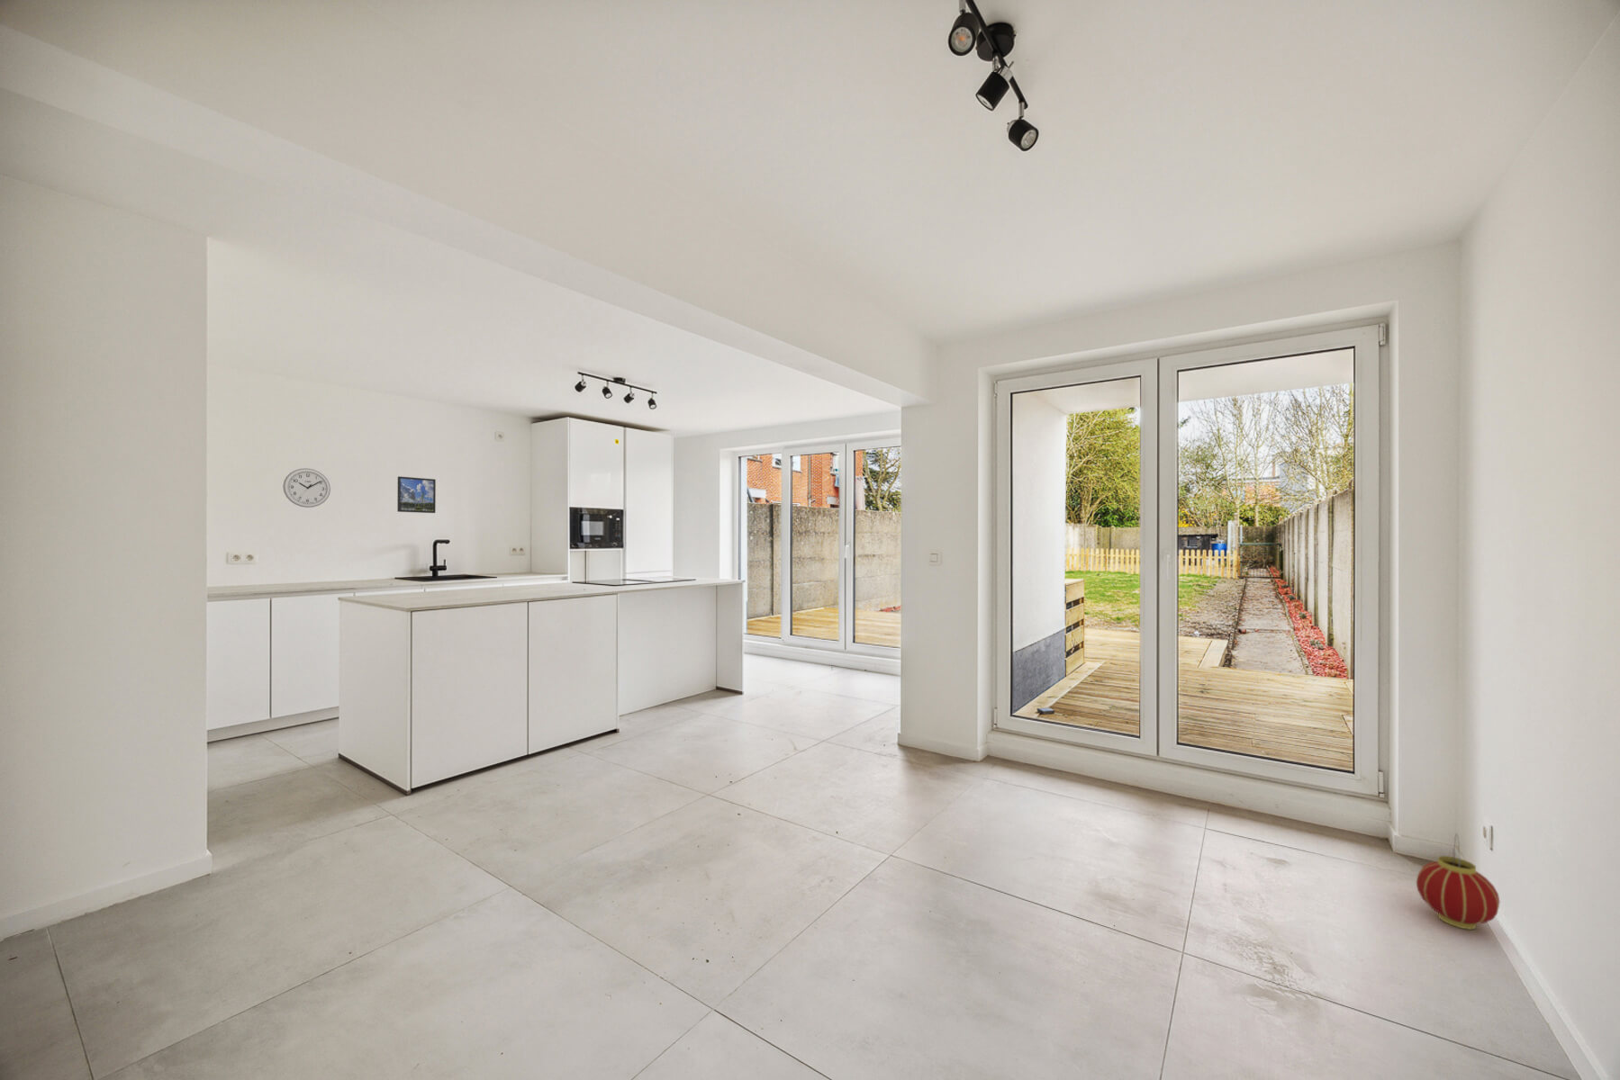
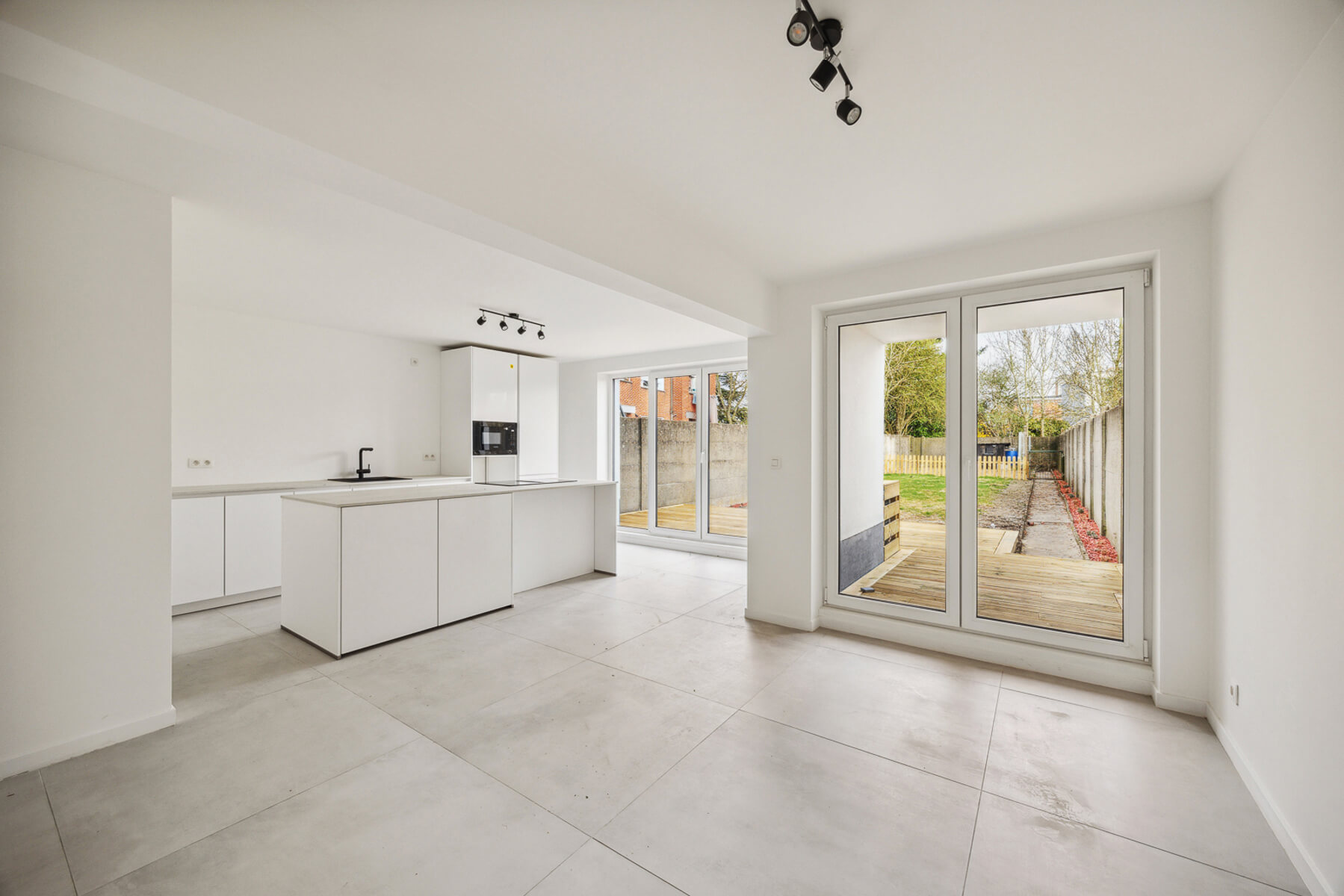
- wall clock [282,468,331,509]
- lantern [1415,833,1501,931]
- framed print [397,475,436,513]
